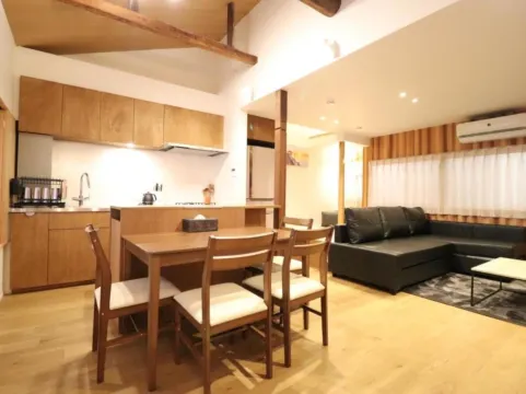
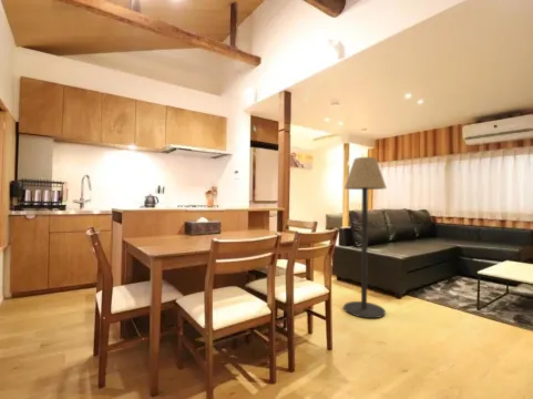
+ floor lamp [342,156,388,319]
